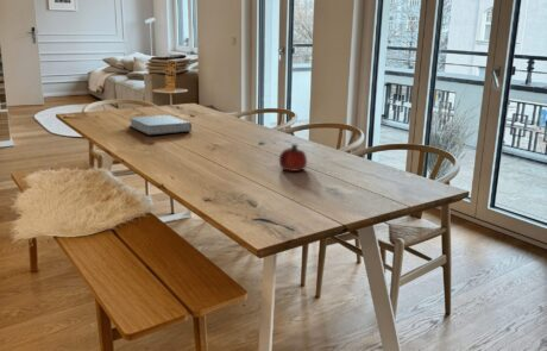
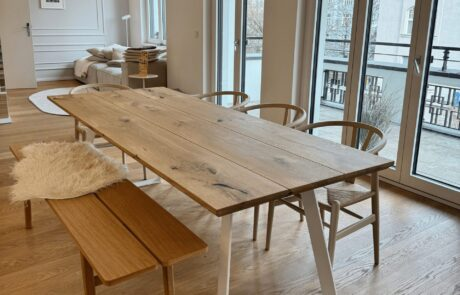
- fruit [278,142,308,173]
- book [128,114,193,137]
